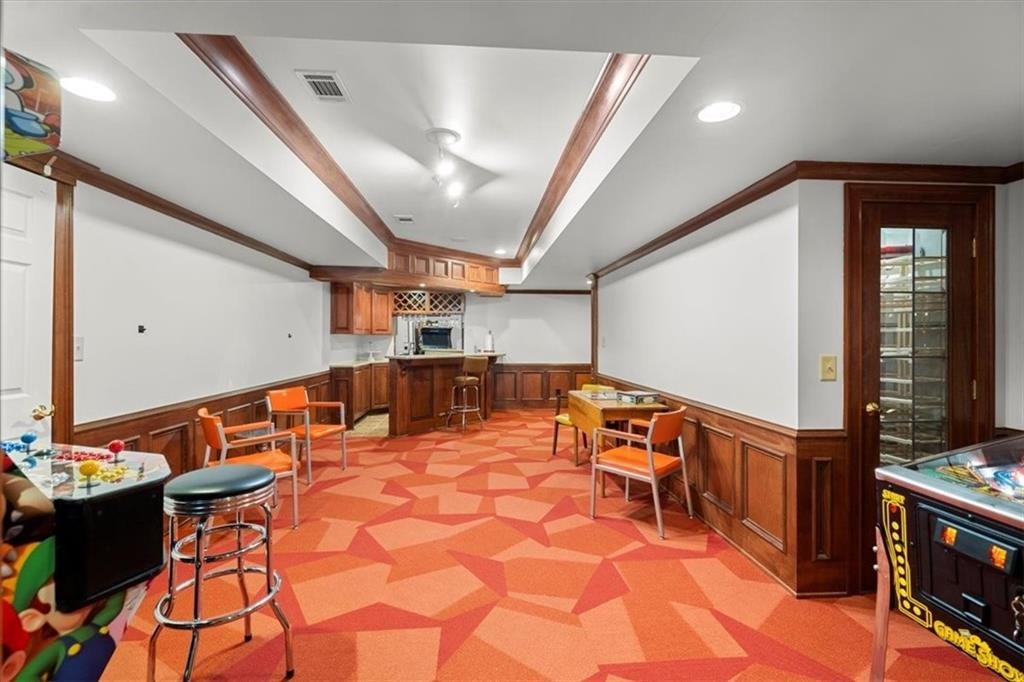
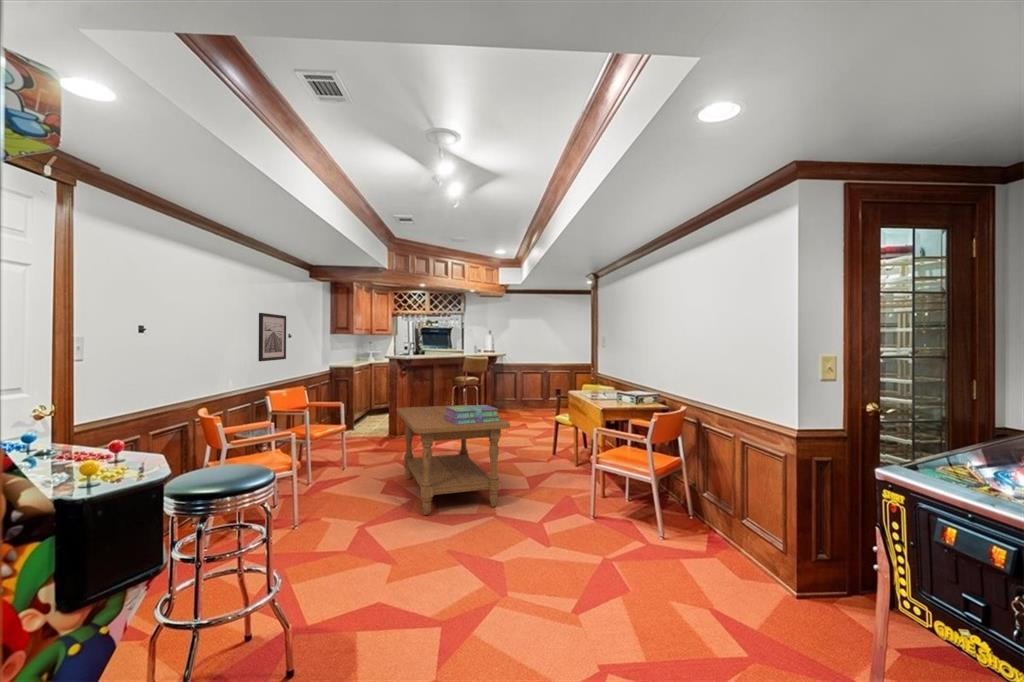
+ wall art [257,312,287,362]
+ stack of books [444,404,500,425]
+ coffee table [396,404,511,516]
